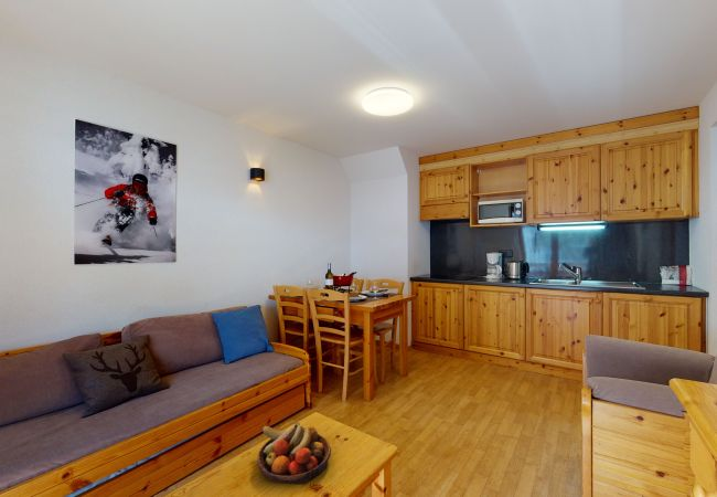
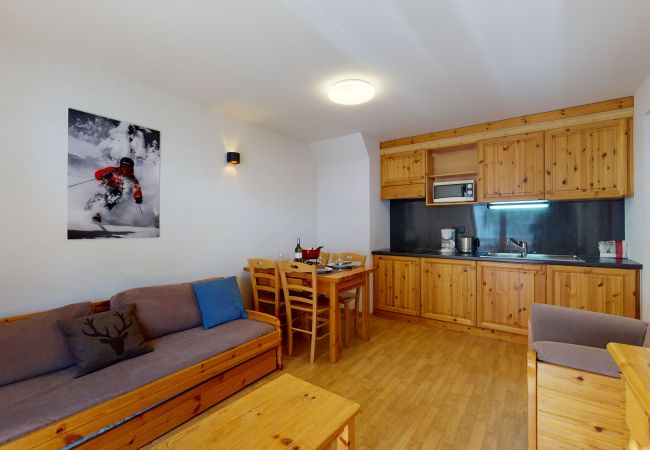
- fruit bowl [256,421,332,486]
